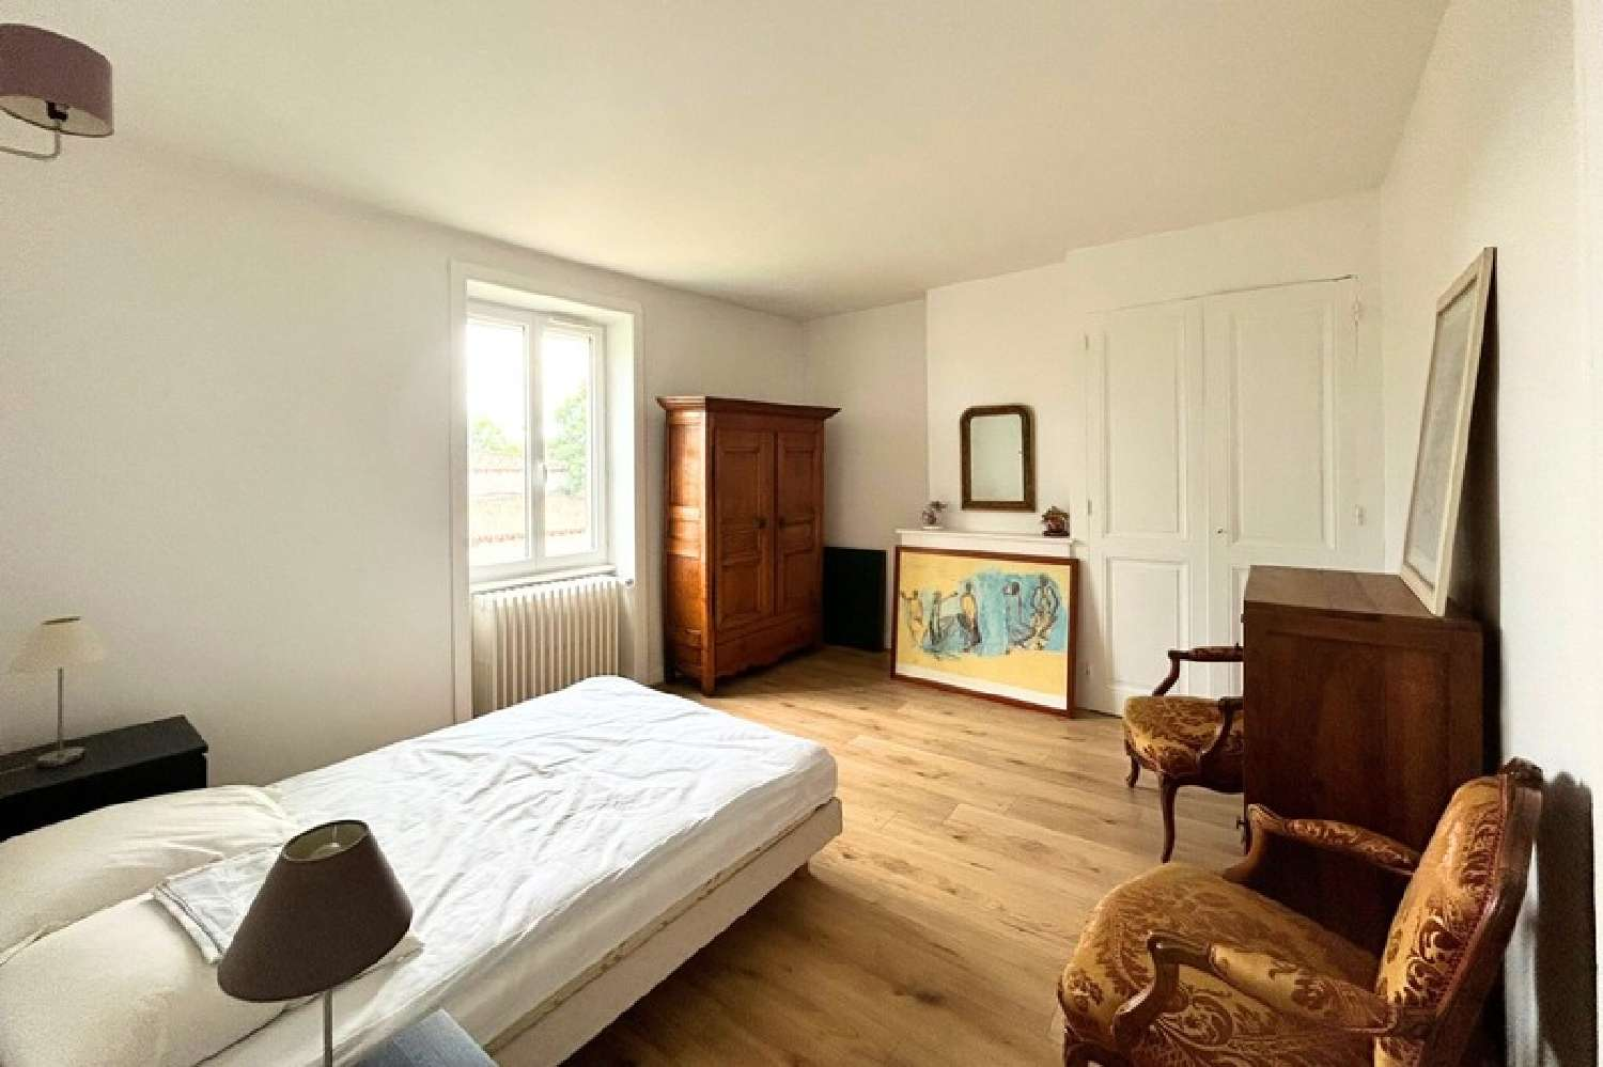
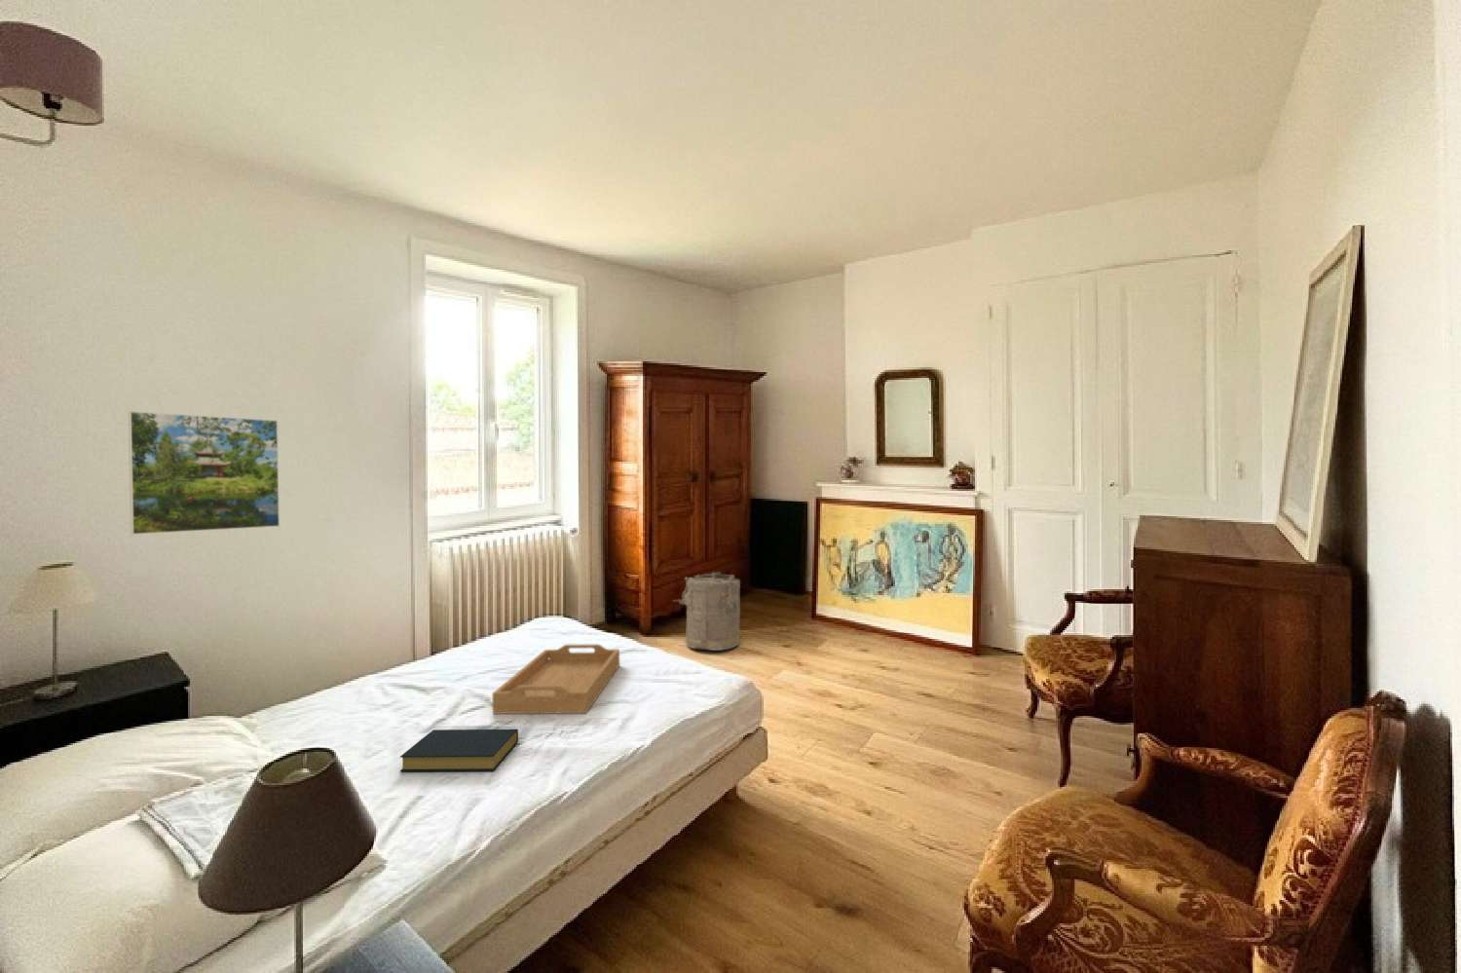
+ laundry hamper [672,571,741,652]
+ hardback book [398,729,519,772]
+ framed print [128,410,280,535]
+ serving tray [492,643,621,715]
